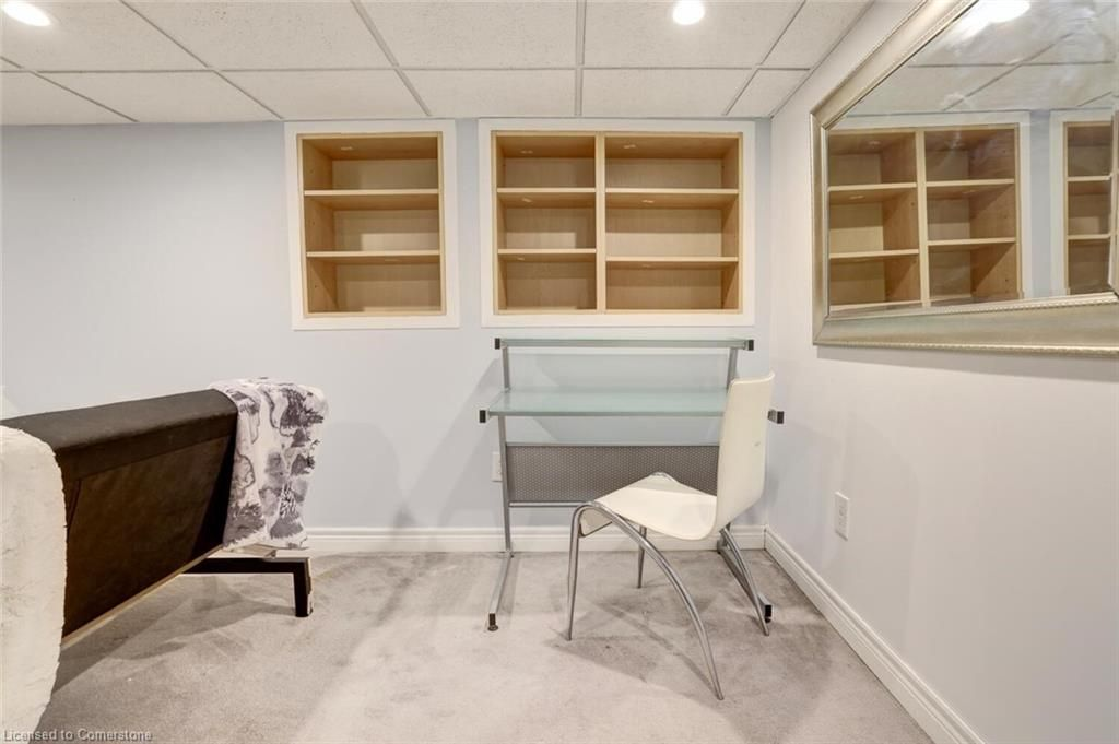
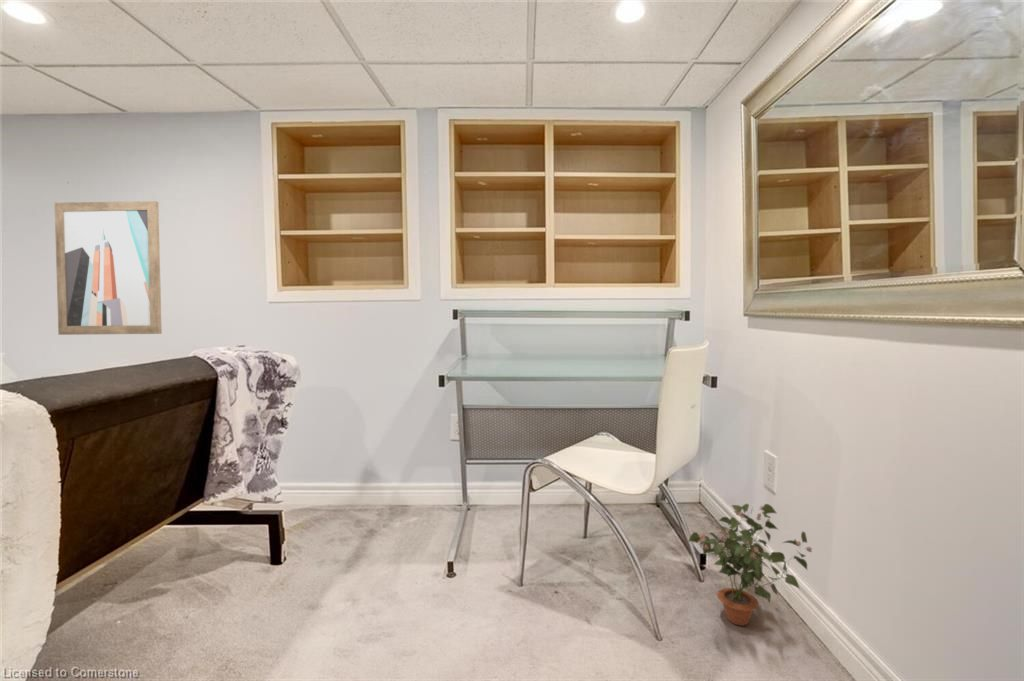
+ potted plant [687,503,813,627]
+ wall art [54,200,163,336]
